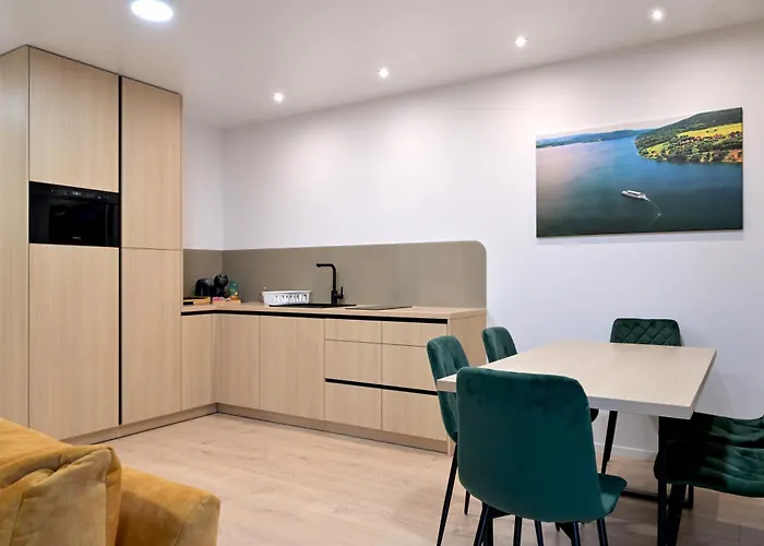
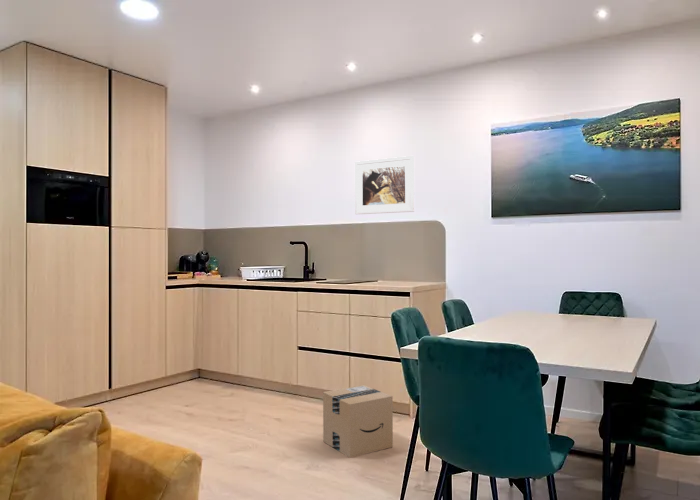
+ cardboard box [322,384,394,459]
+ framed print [354,155,415,215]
